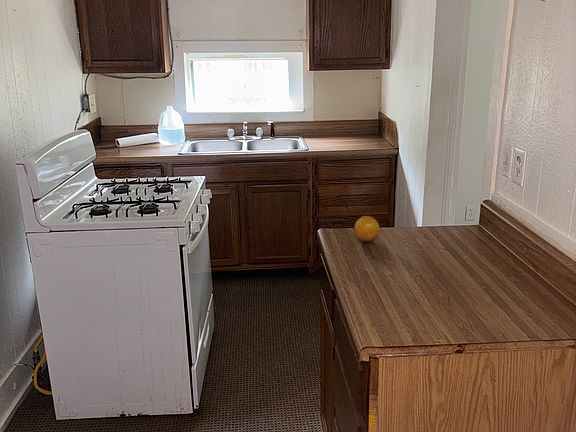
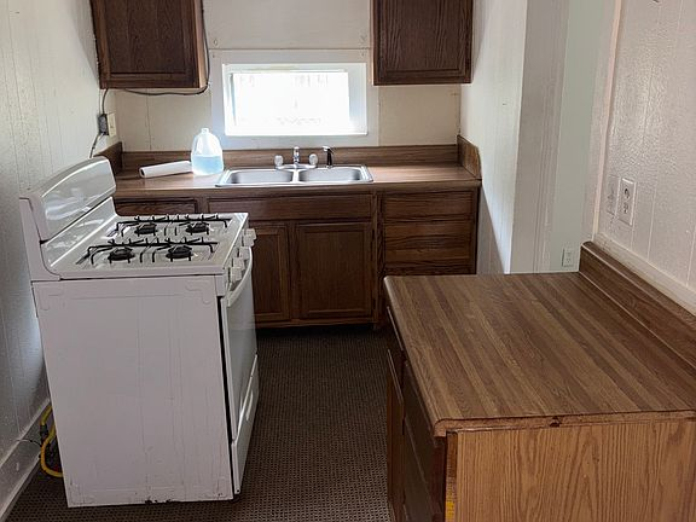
- fruit [354,215,381,244]
